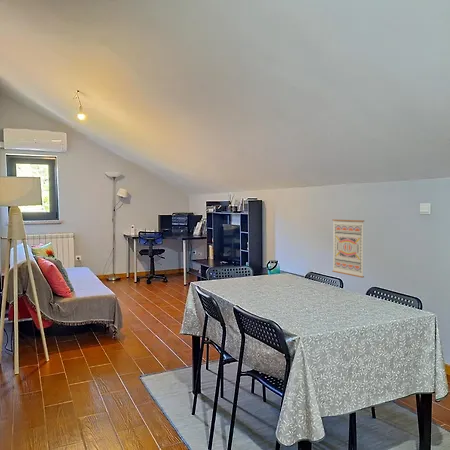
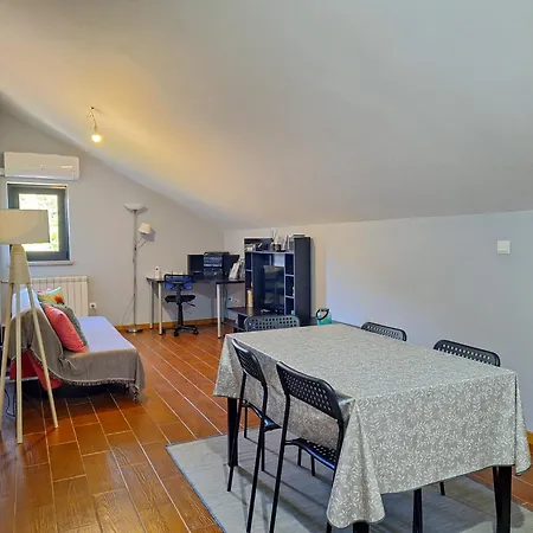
- wall art [331,218,365,279]
